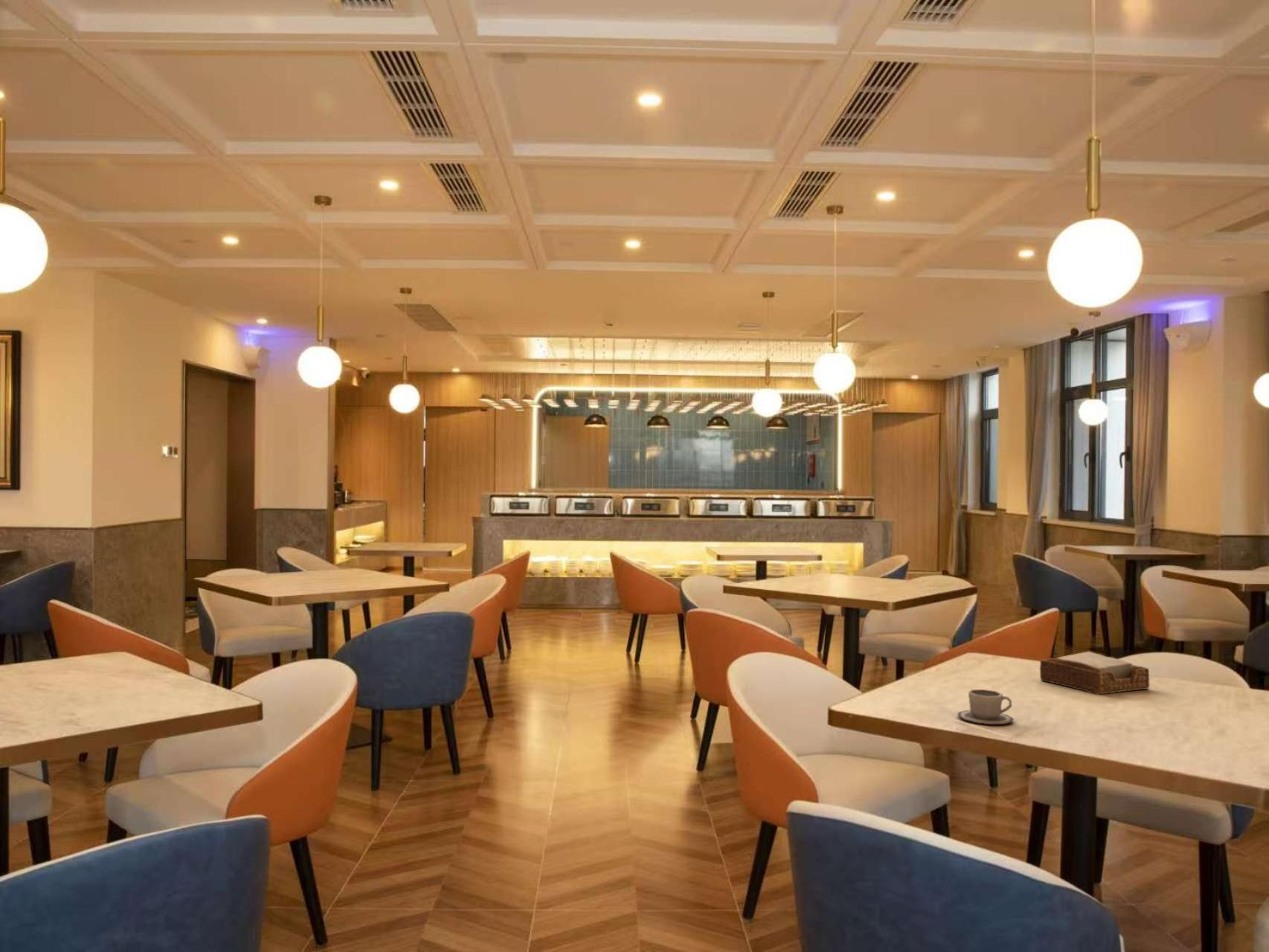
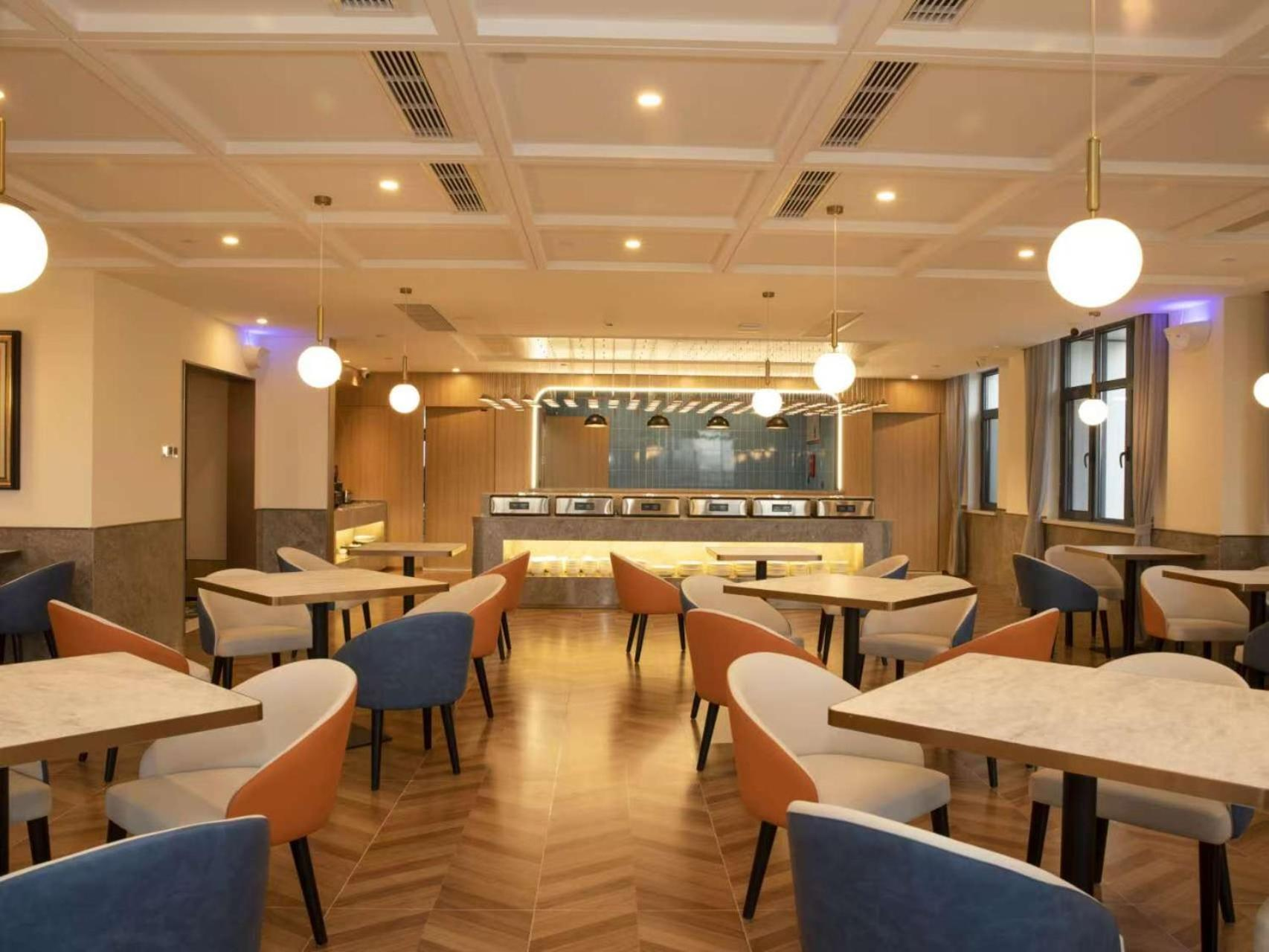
- cup [957,689,1015,725]
- napkin holder [1039,651,1151,695]
